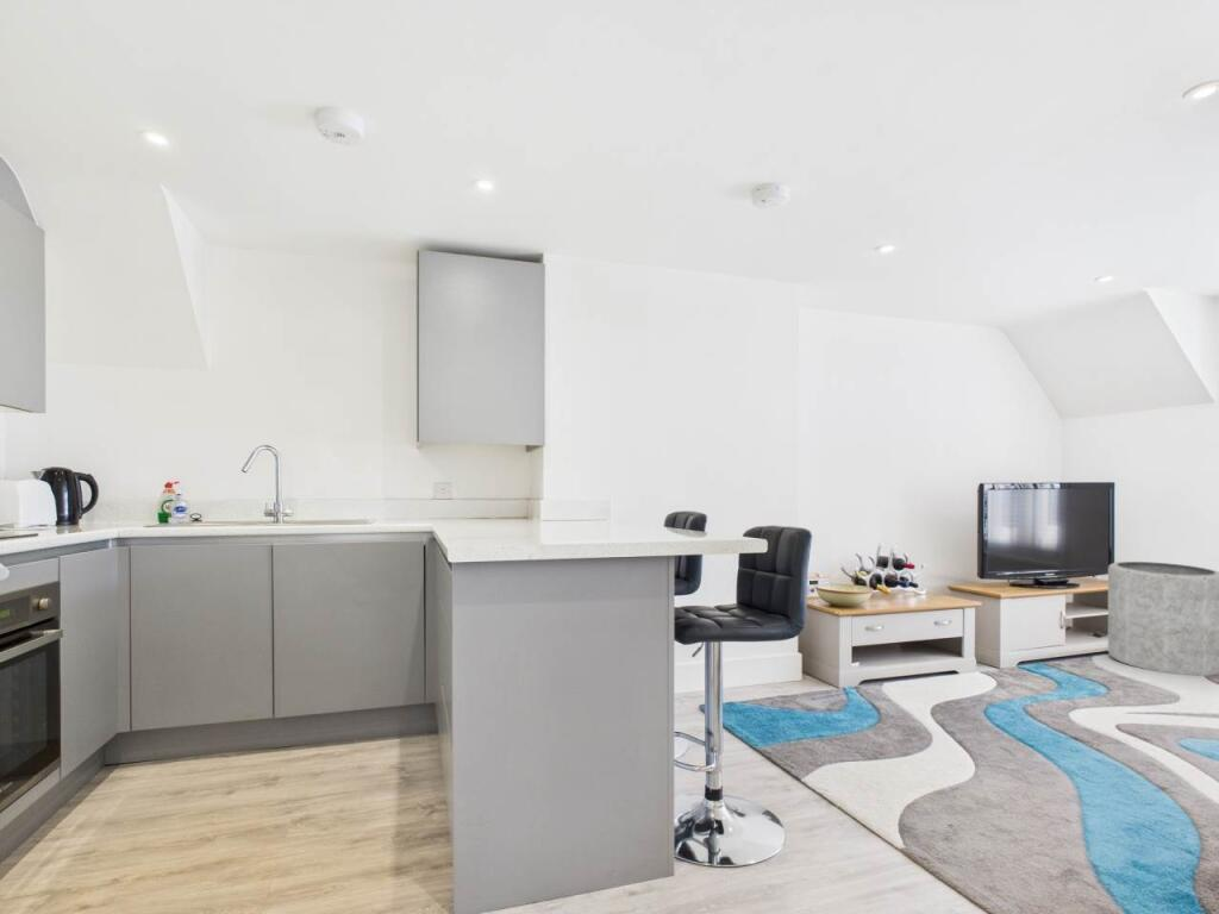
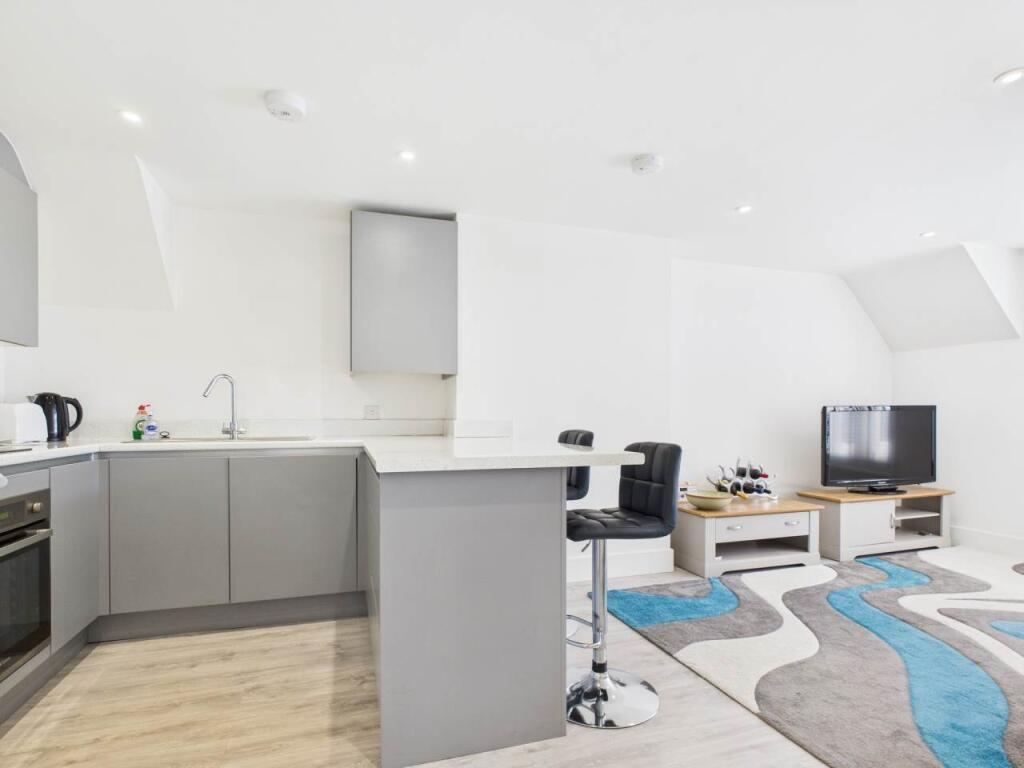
- planter [1107,561,1219,677]
